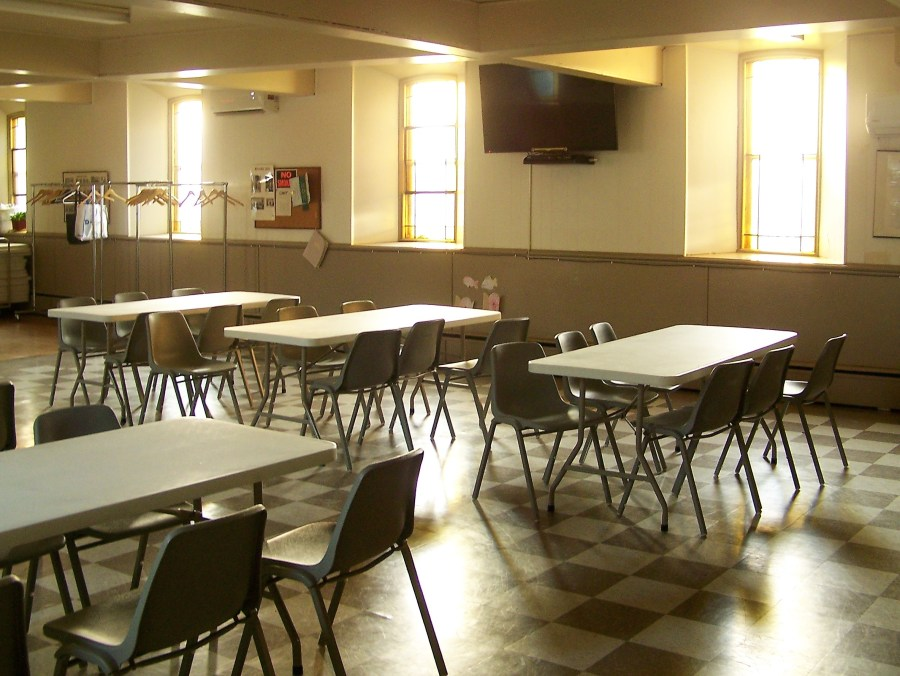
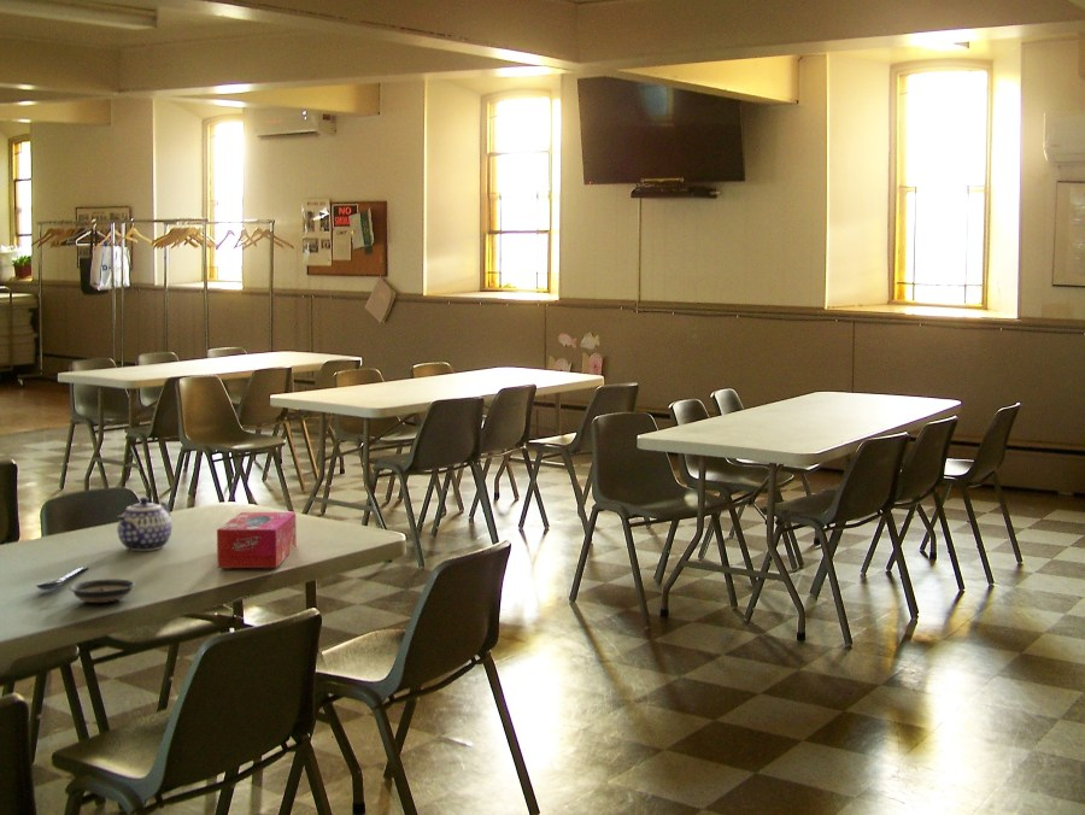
+ spoon [35,565,89,591]
+ tissue box [216,511,298,569]
+ teapot [116,496,174,552]
+ saucer [69,577,136,604]
